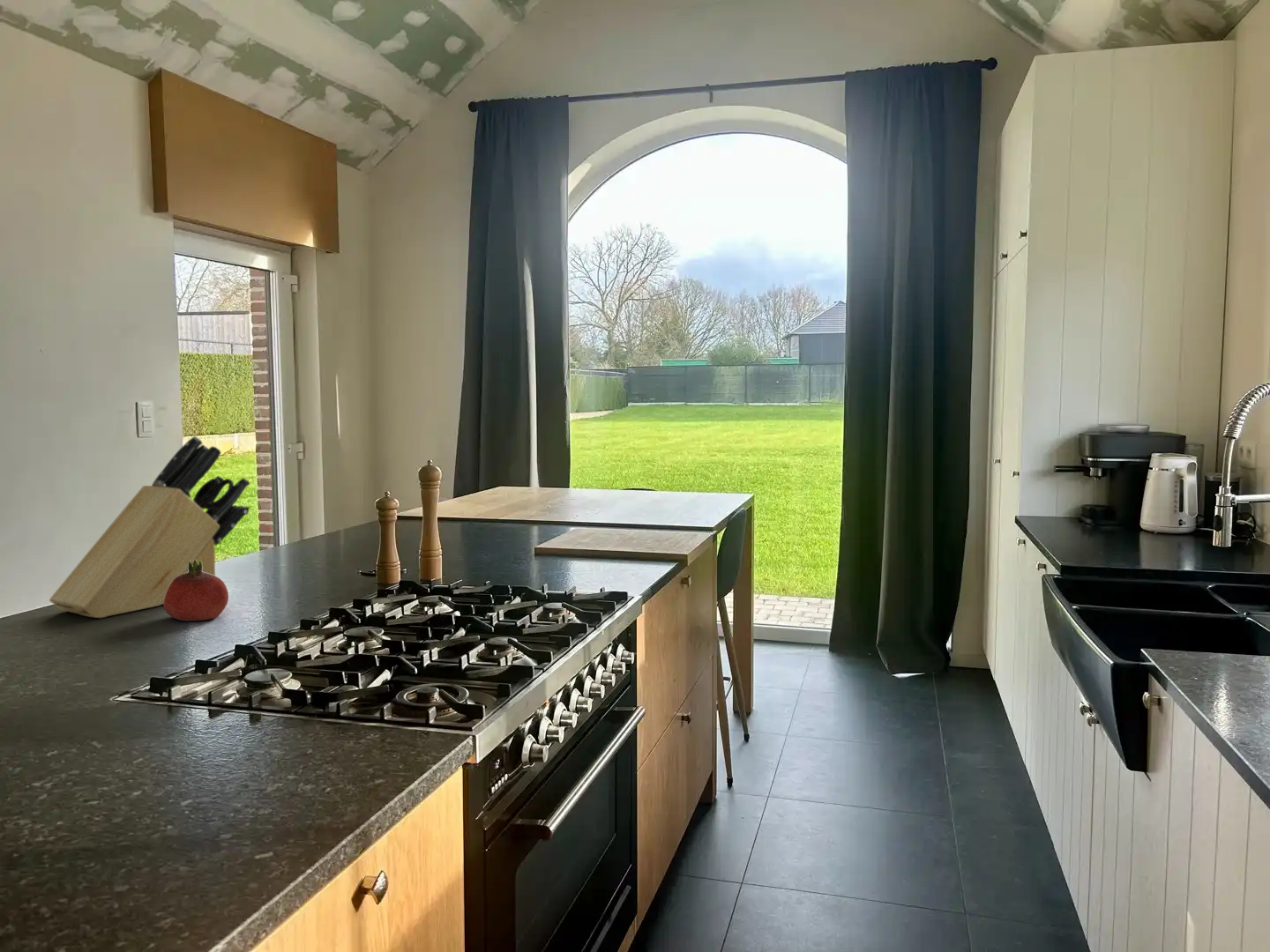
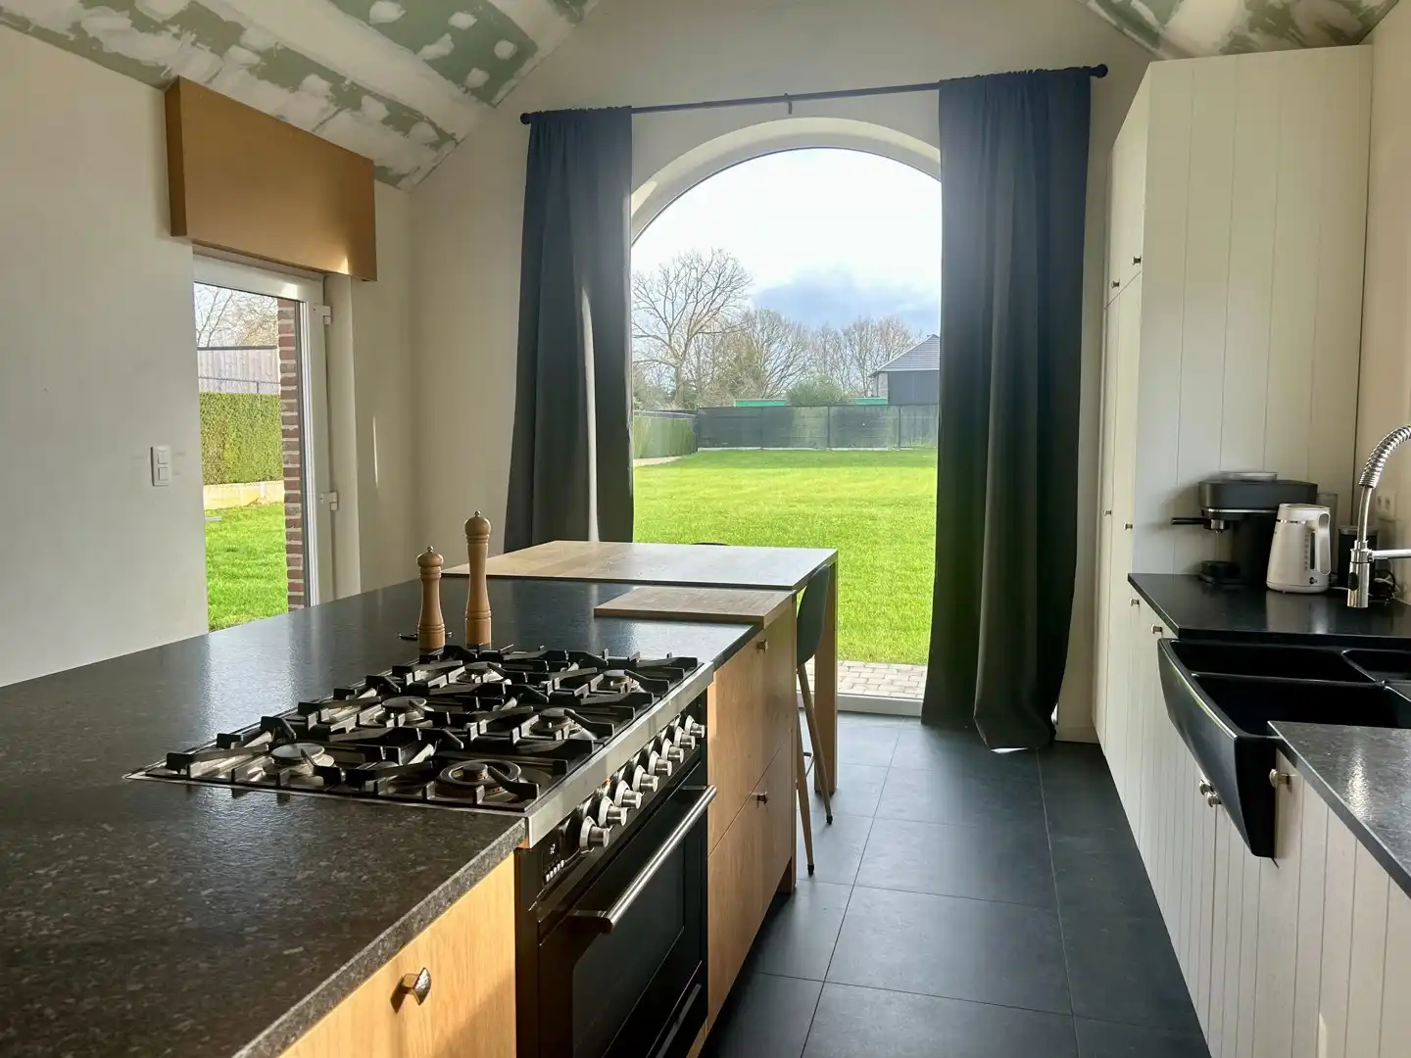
- knife block [49,435,250,619]
- fruit [163,560,229,621]
